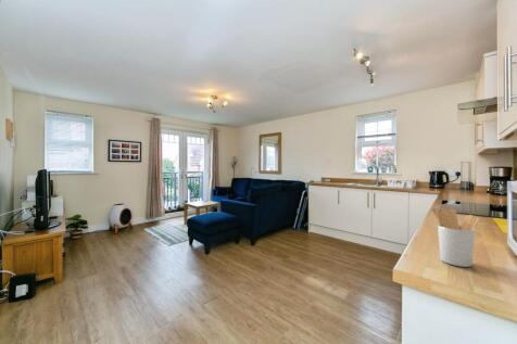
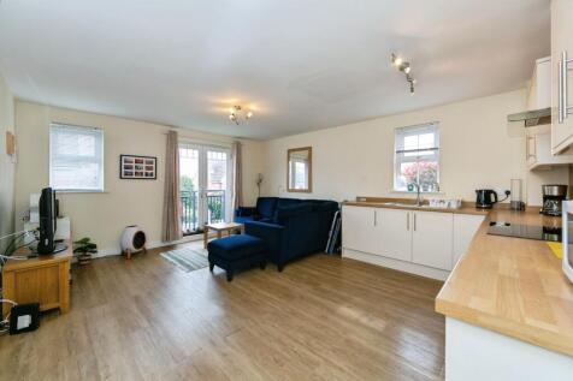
- utensil holder [431,207,480,268]
